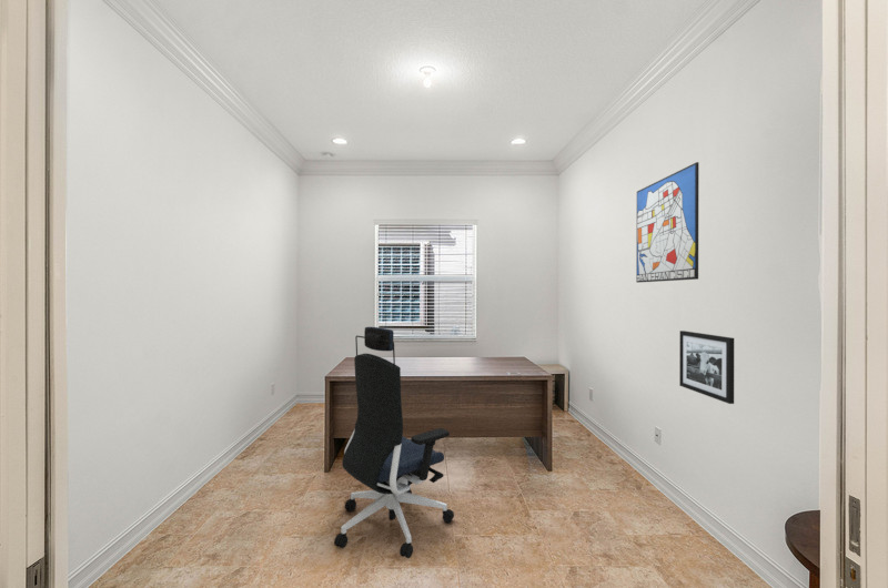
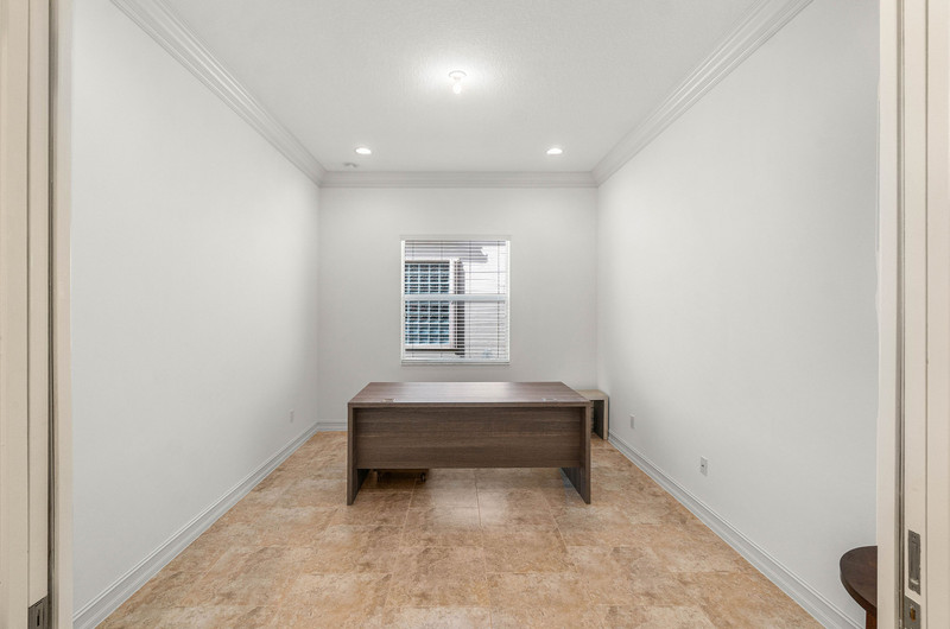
- wall art [635,161,699,284]
- picture frame [678,330,735,405]
- office chair [333,326,455,559]
